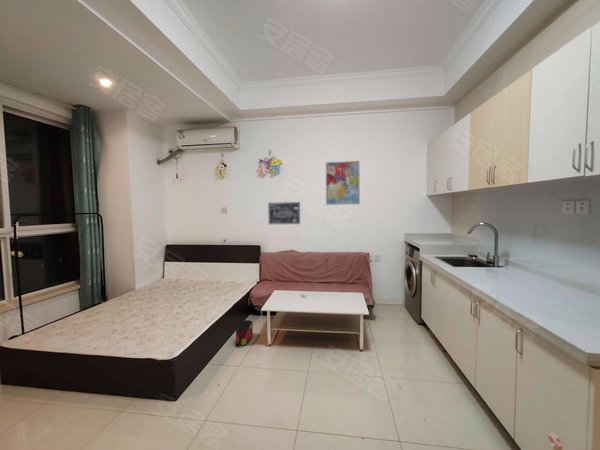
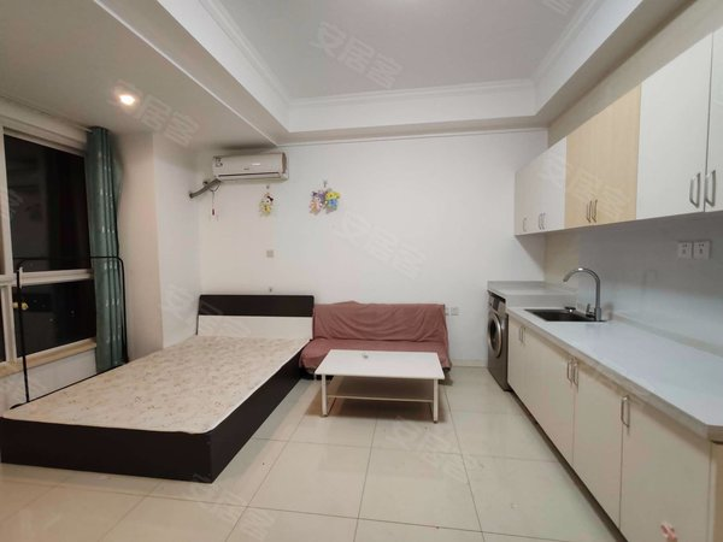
- bag [234,319,254,348]
- wall art [325,160,361,206]
- wall art [267,201,301,225]
